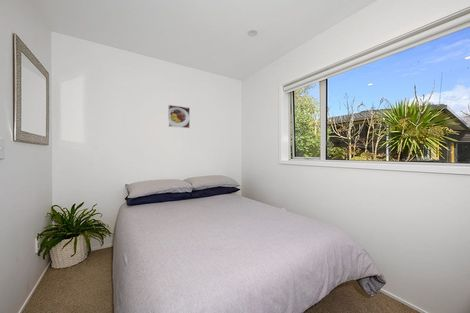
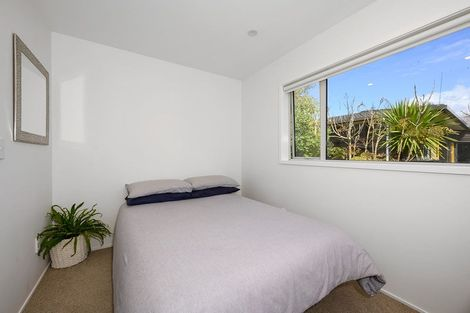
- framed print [167,104,191,129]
